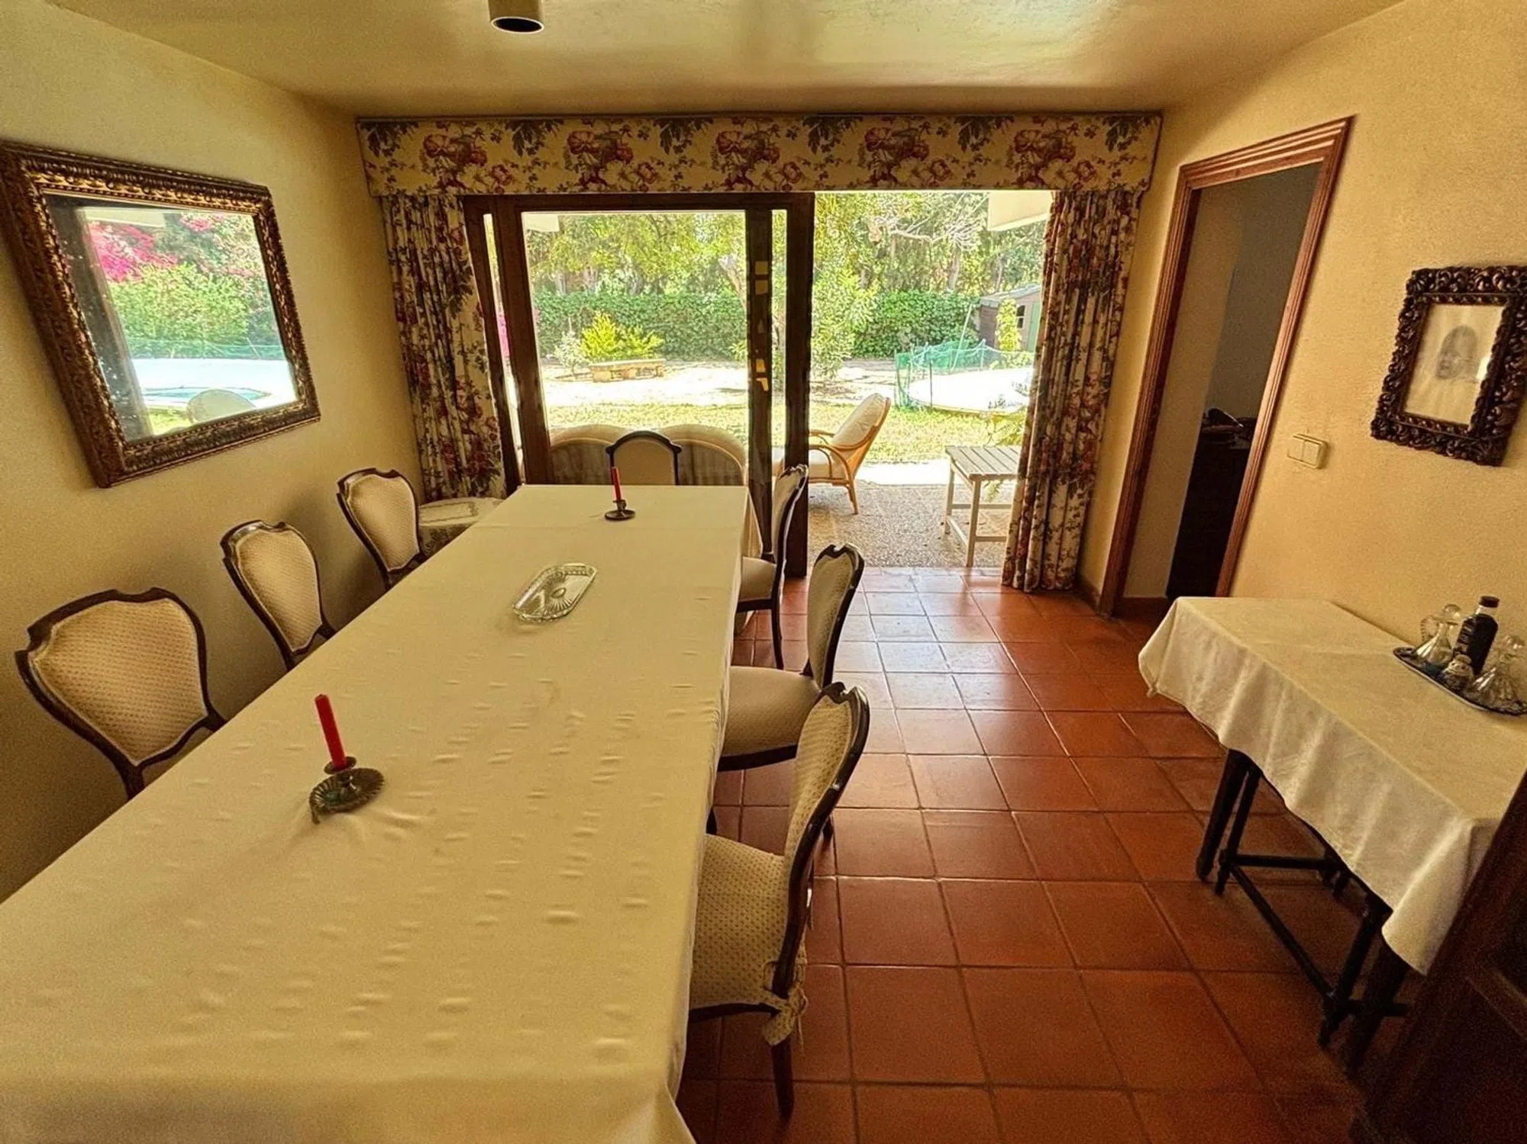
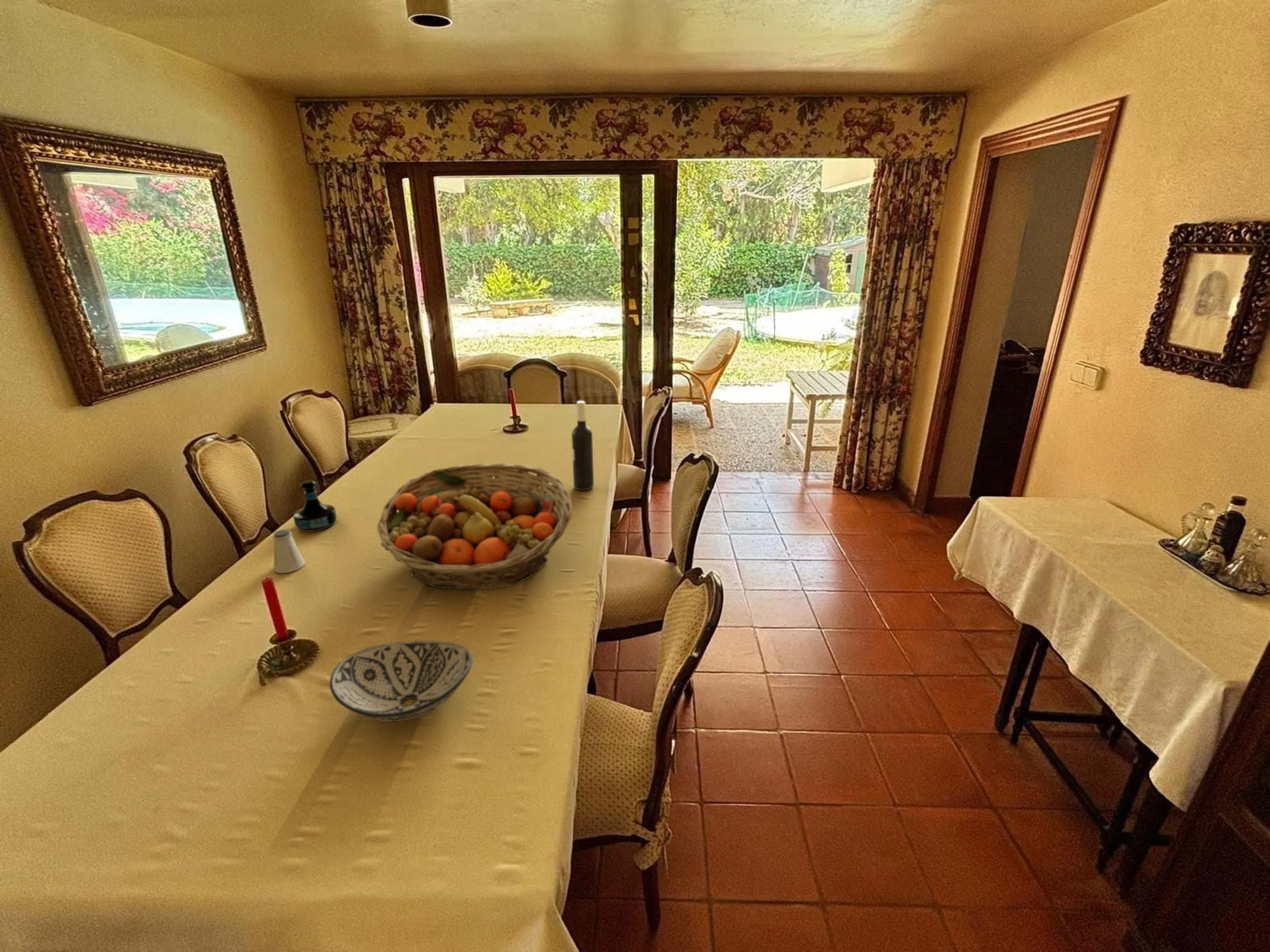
+ fruit basket [377,463,573,590]
+ decorative bowl [329,640,473,722]
+ saltshaker [272,529,306,574]
+ wine bottle [571,400,594,491]
+ tequila bottle [293,479,337,532]
